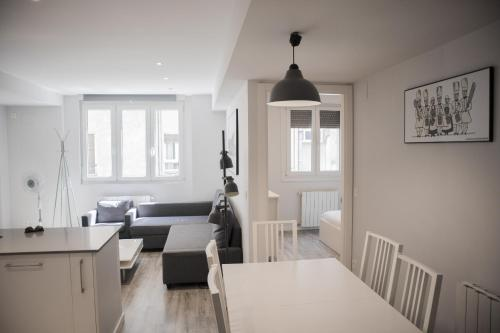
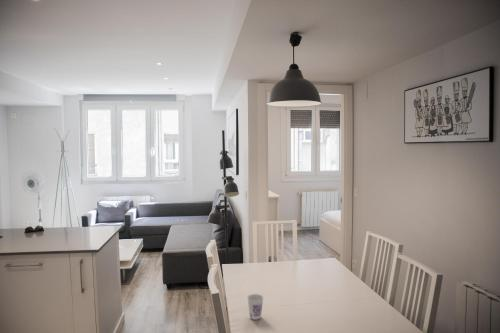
+ cup [246,293,264,321]
